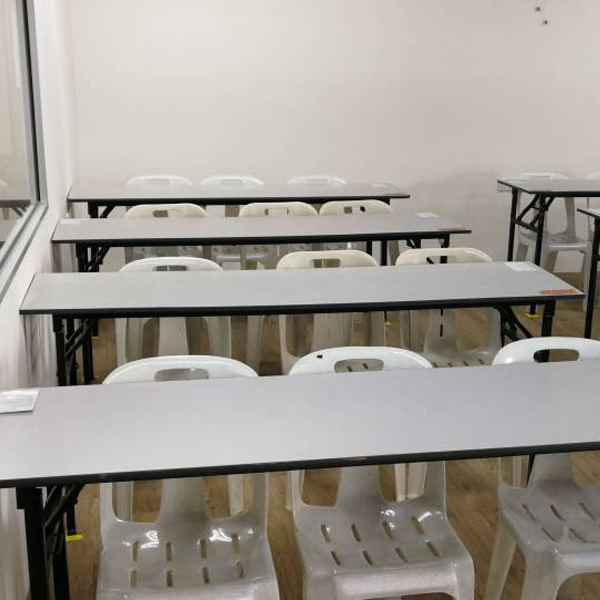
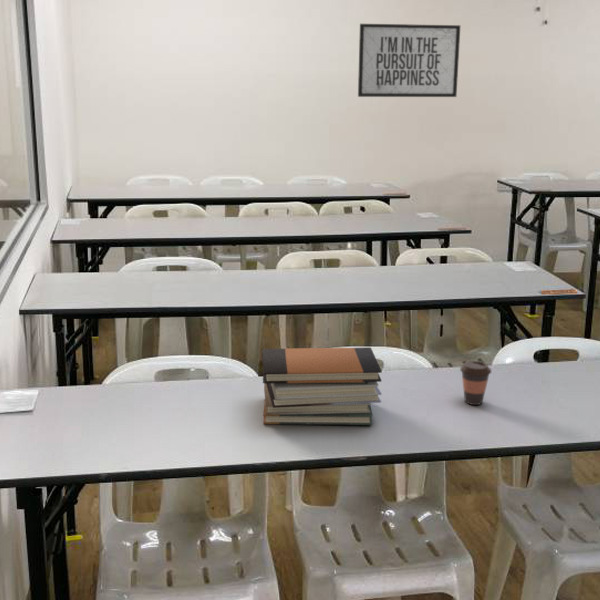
+ coffee cup [459,360,492,406]
+ book stack [261,346,383,426]
+ mirror [357,23,461,98]
